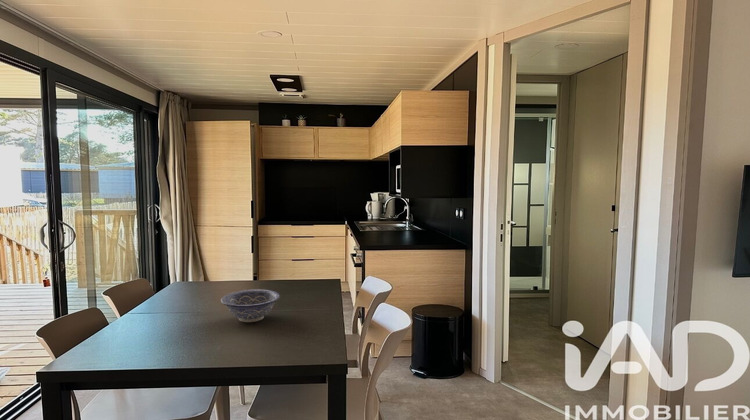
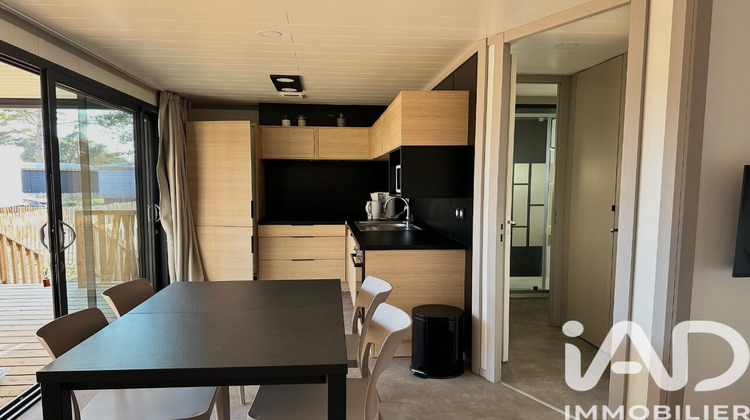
- decorative bowl [220,288,281,323]
